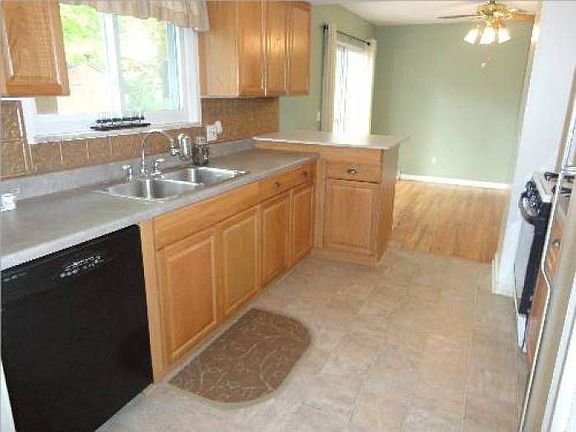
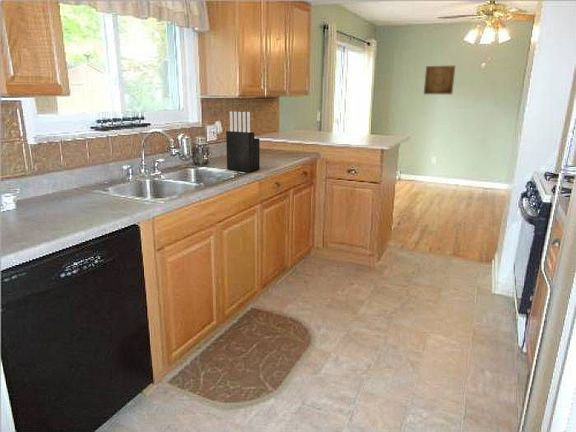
+ knife block [225,111,261,173]
+ wall art [423,64,456,95]
